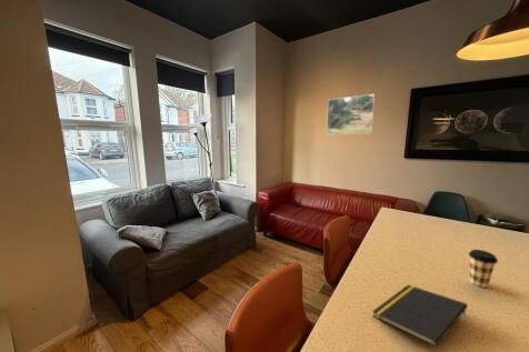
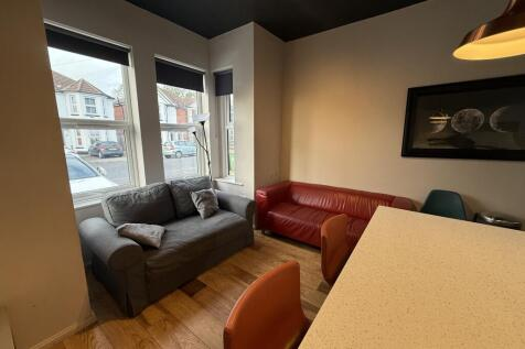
- notepad [371,284,469,348]
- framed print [326,93,376,135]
- coffee cup [468,249,499,289]
